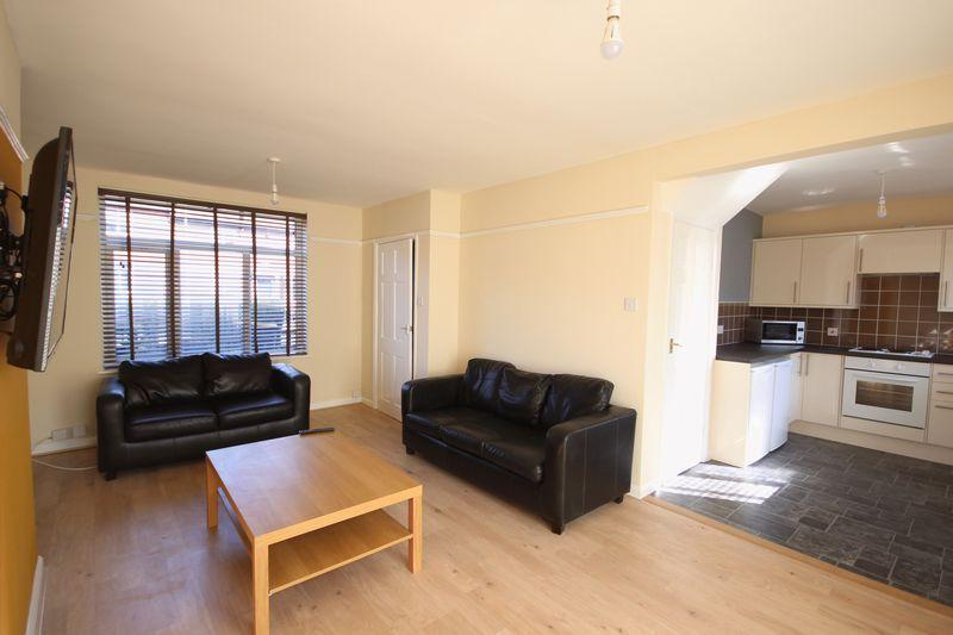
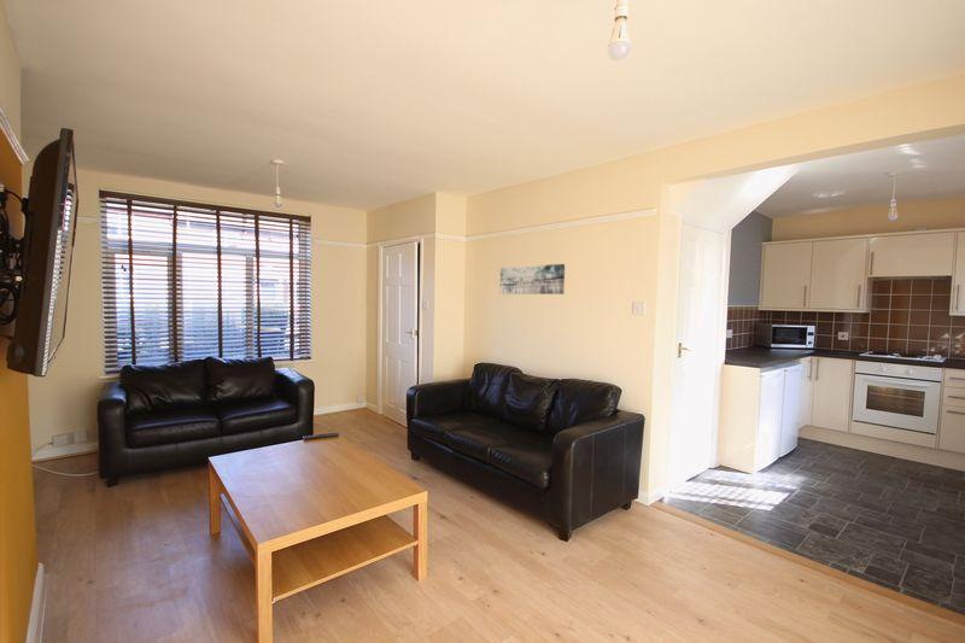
+ wall art [499,263,566,296]
